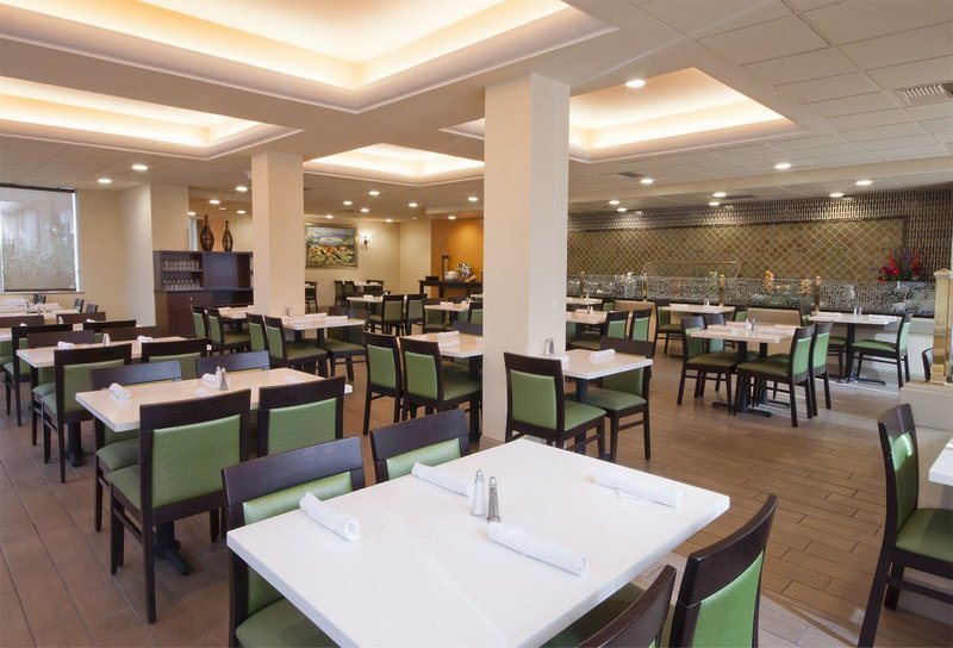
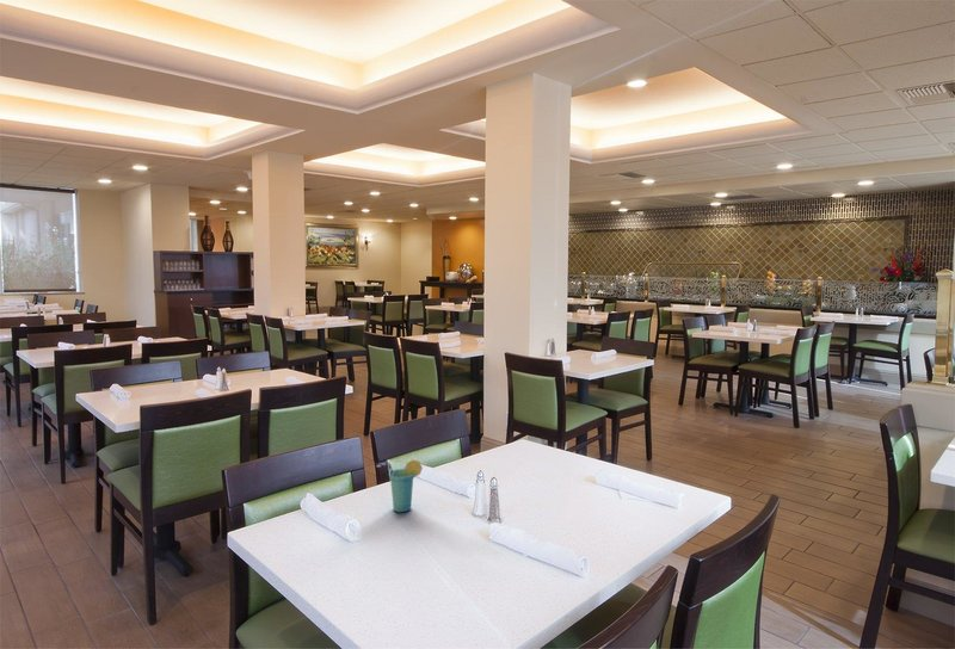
+ cup [375,458,424,513]
